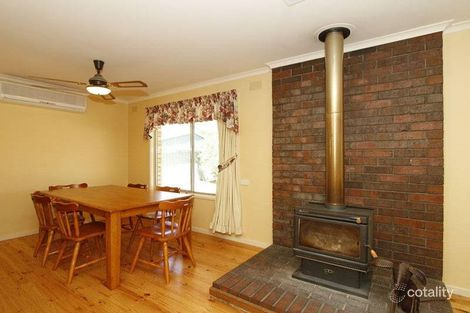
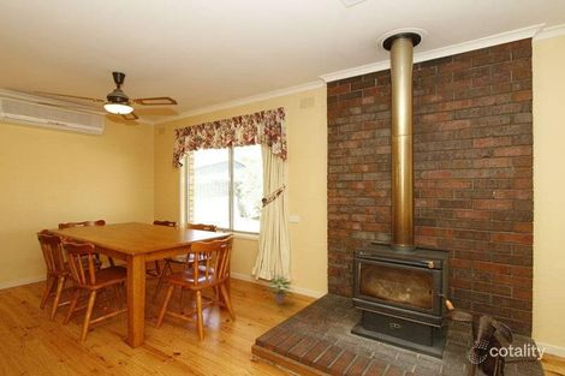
+ potted plant [264,273,296,305]
